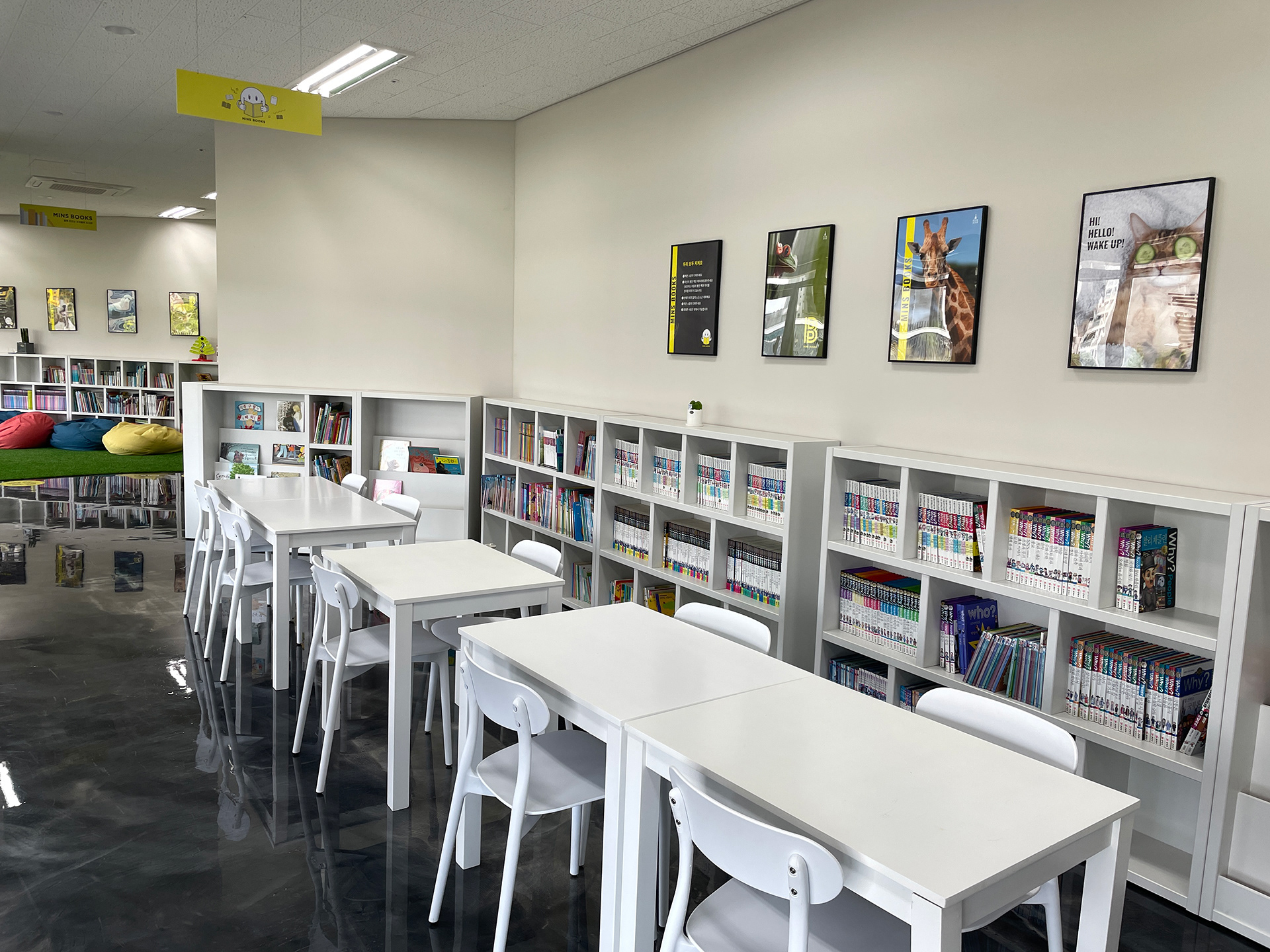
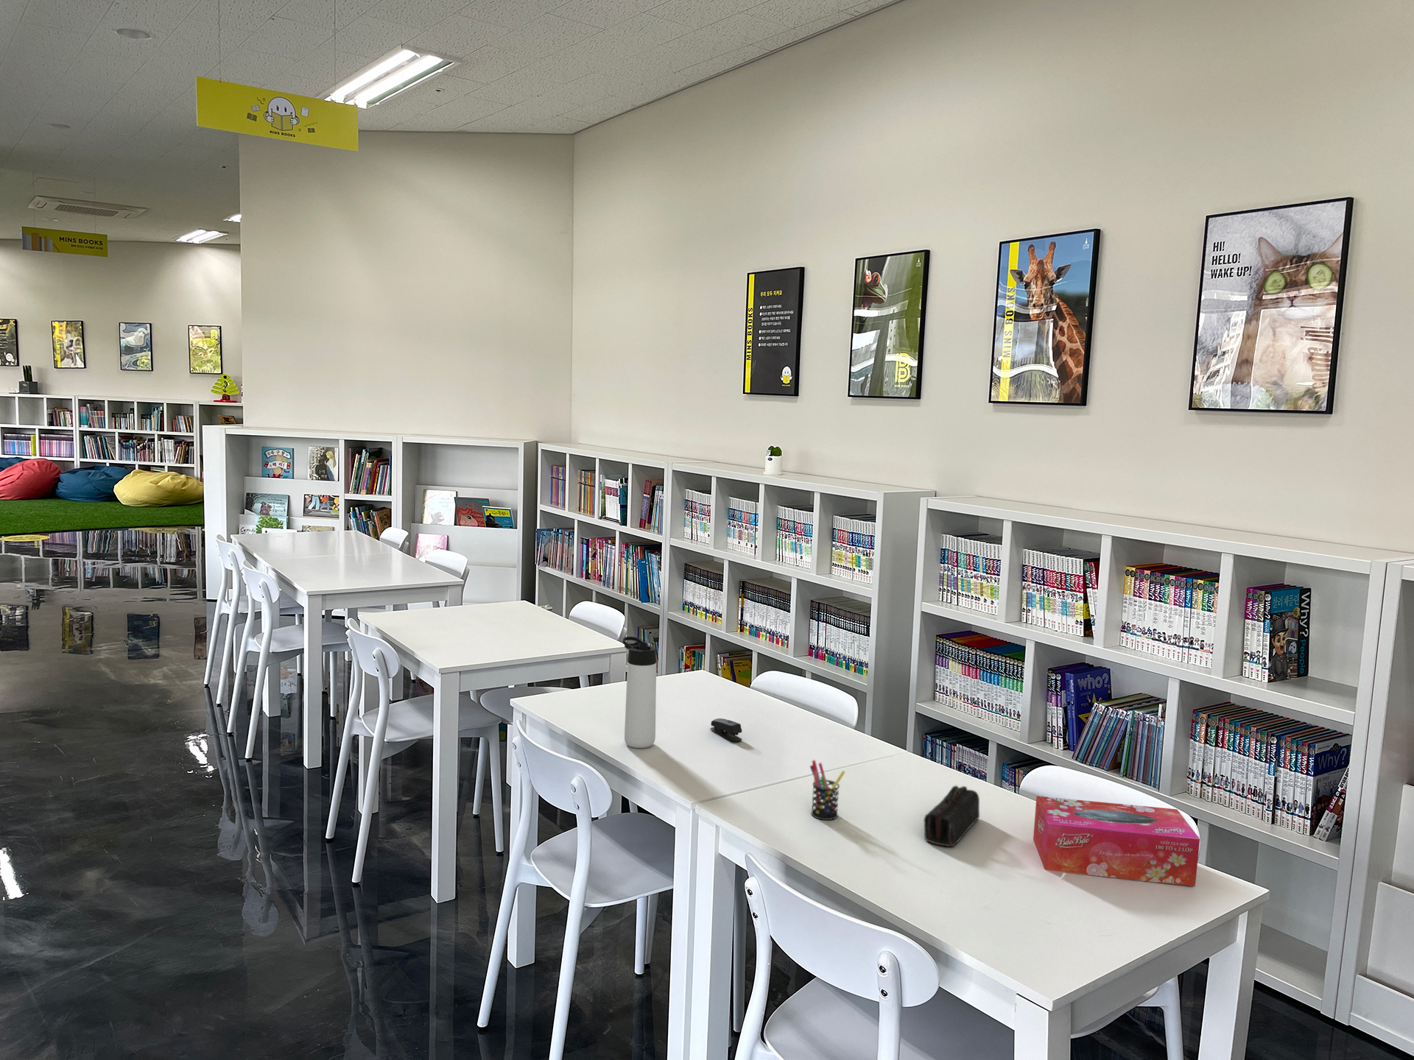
+ thermos bottle [621,636,657,748]
+ stapler [710,718,743,743]
+ pen holder [809,759,846,821]
+ pencil case [923,785,980,848]
+ tissue box [1032,795,1200,887]
